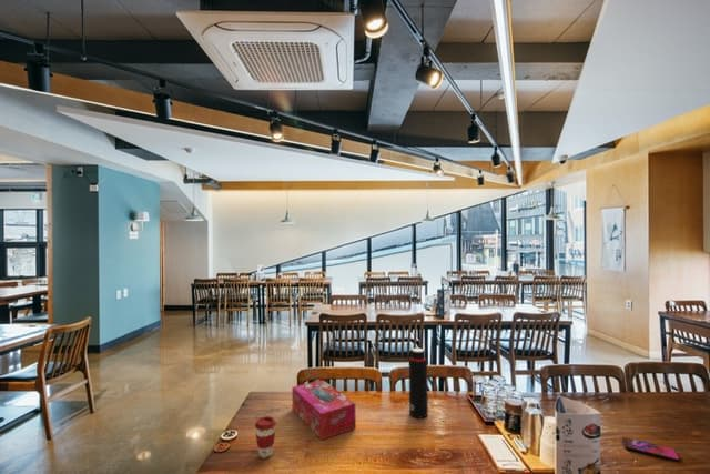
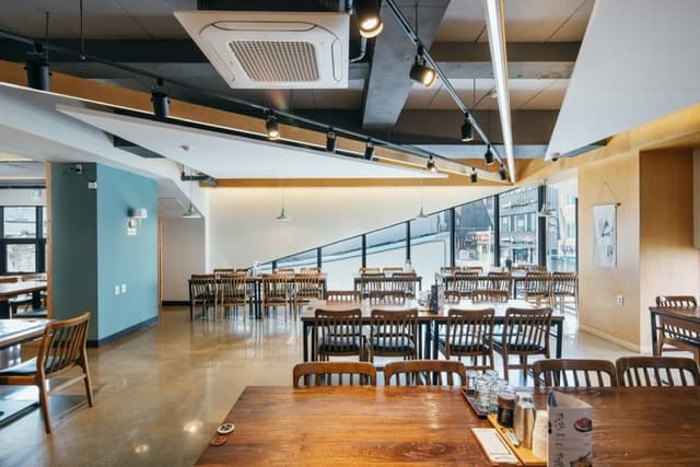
- water bottle [408,346,429,420]
- smartphone [621,436,681,462]
- tissue box [291,379,357,441]
- coffee cup [254,415,277,460]
